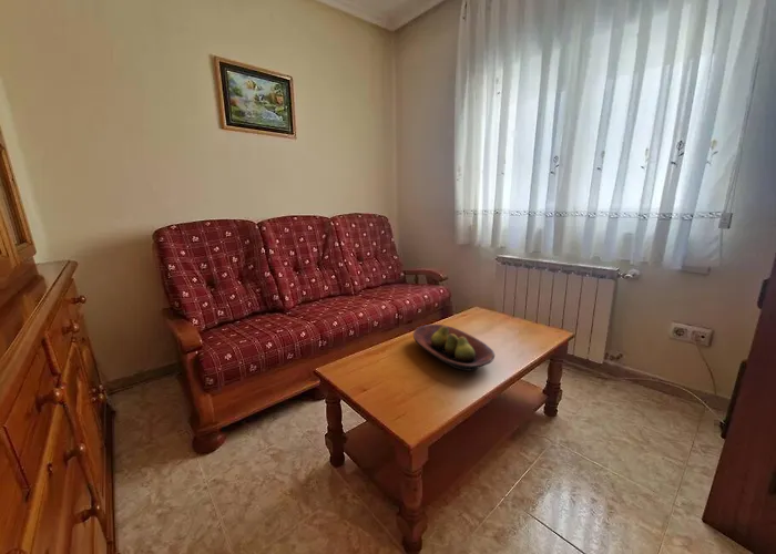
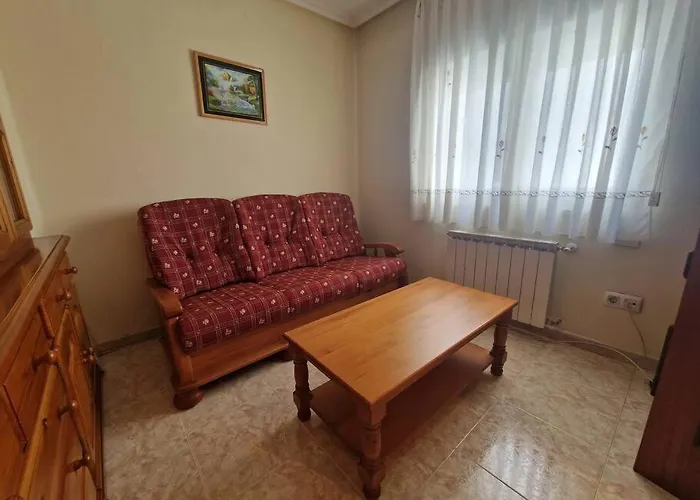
- fruit bowl [412,324,496,372]
